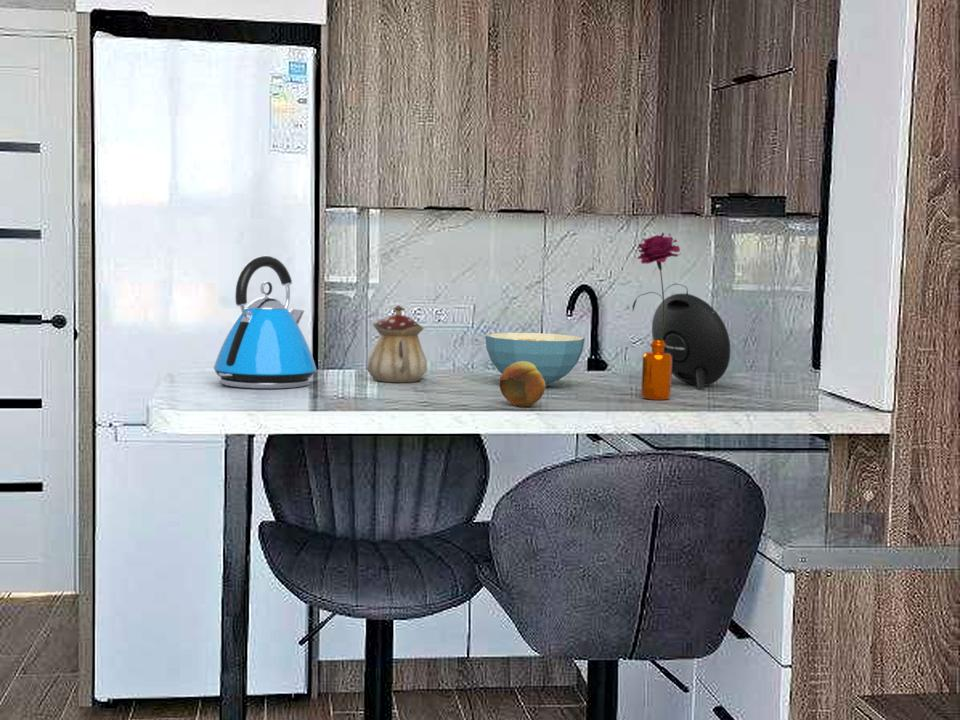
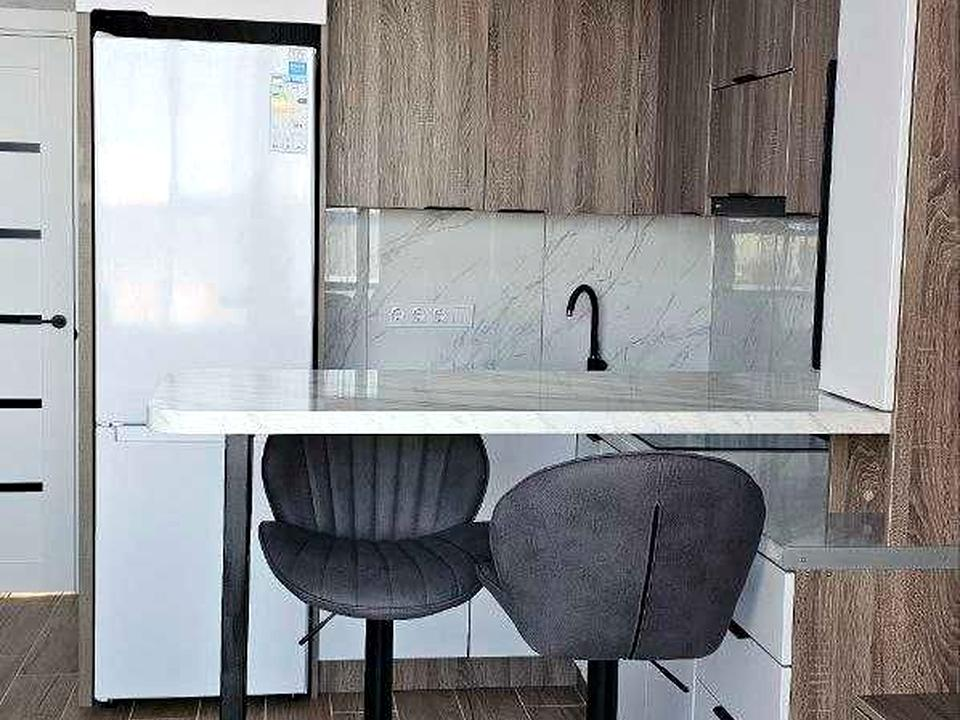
- teapot [366,304,428,383]
- kettle [213,255,317,390]
- flower [631,232,689,401]
- cereal bowl [484,332,585,388]
- speaker [651,293,731,391]
- fruit [498,361,546,408]
